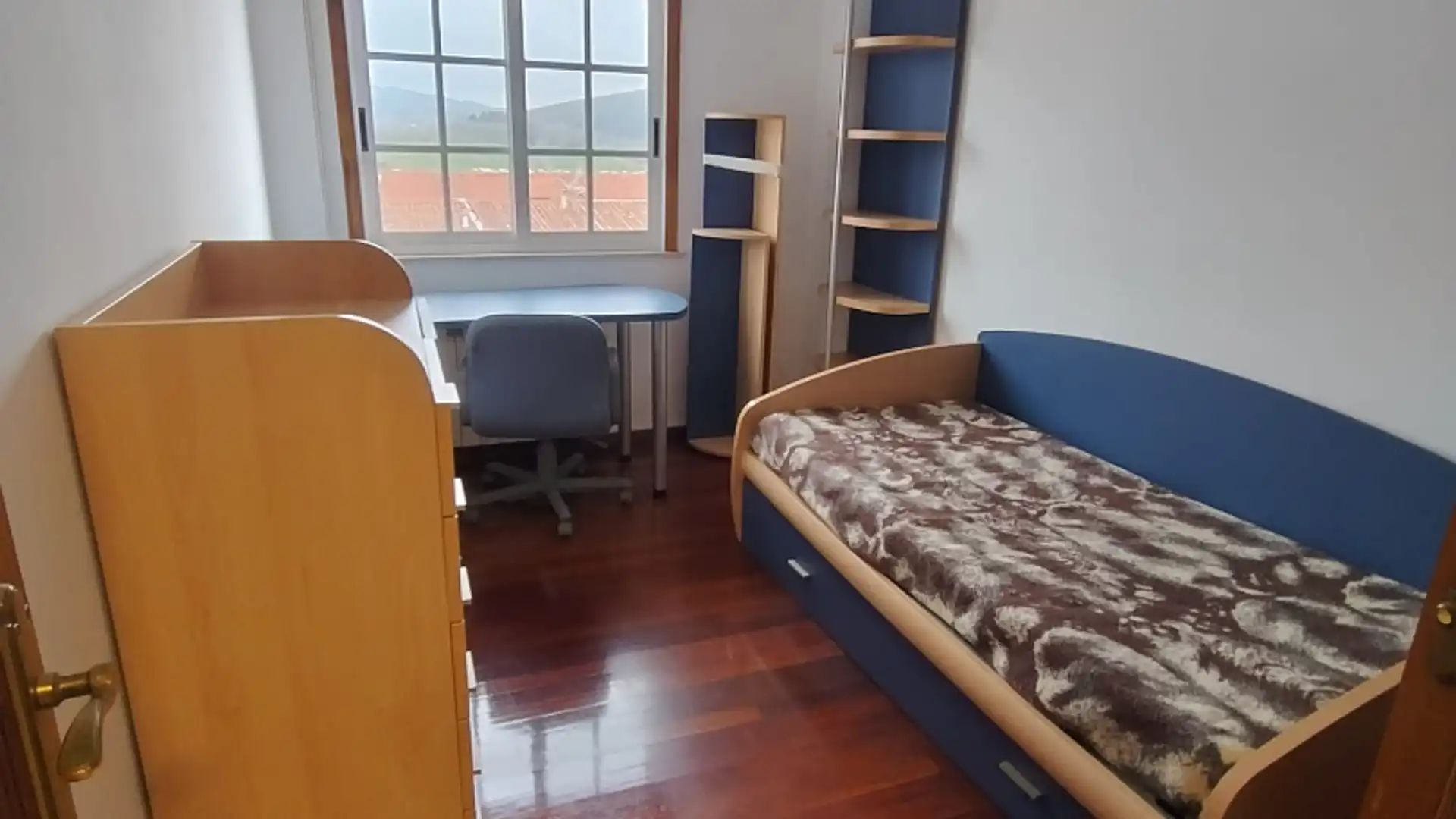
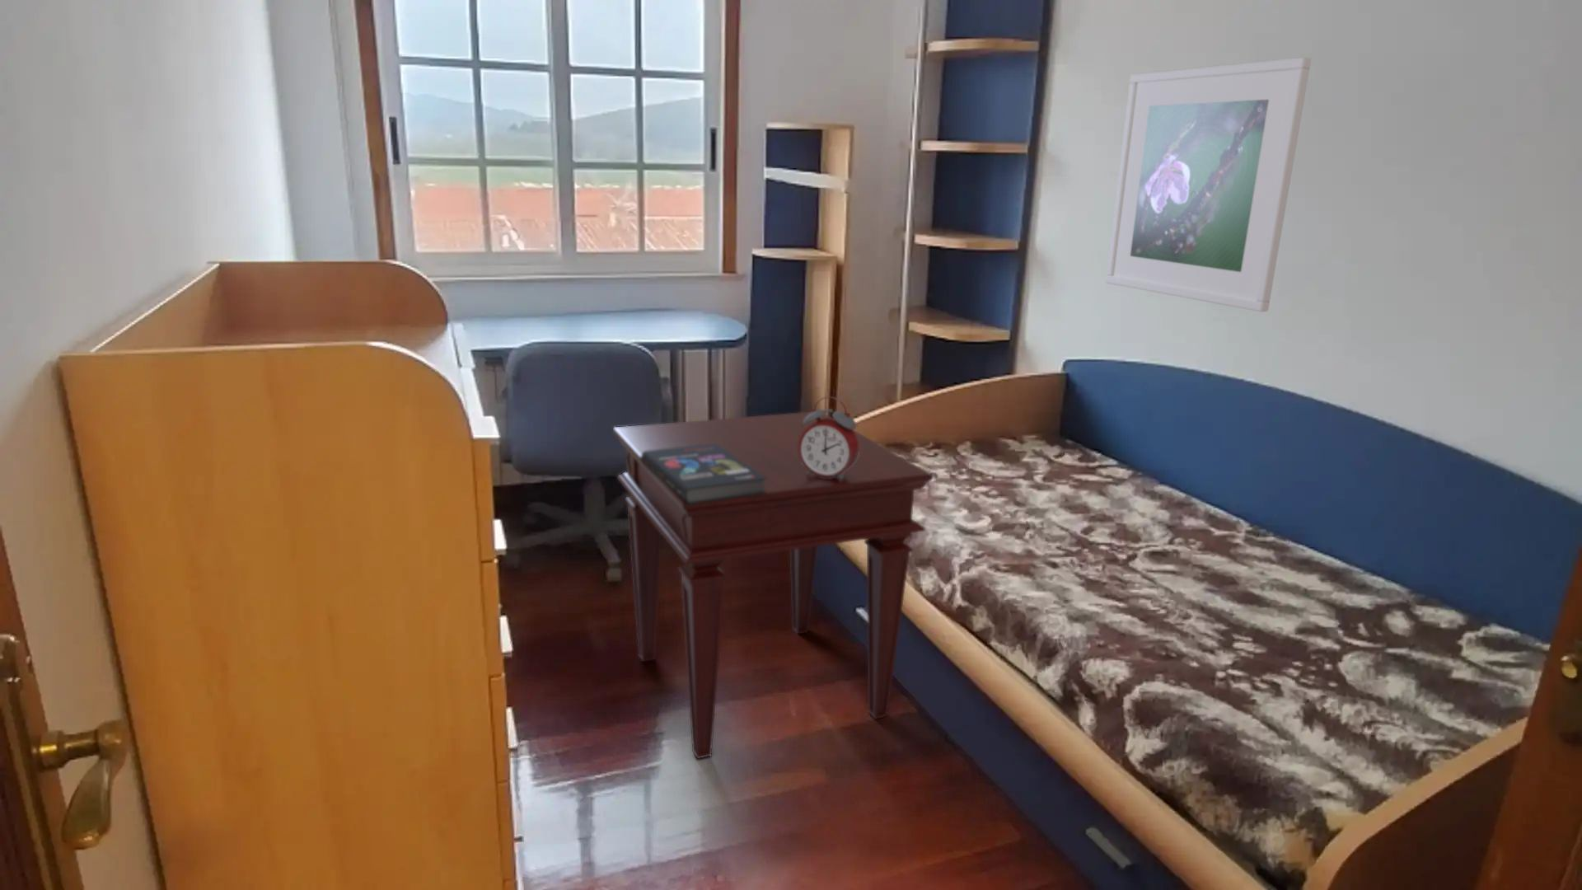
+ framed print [1105,57,1311,312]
+ book [641,443,766,503]
+ alarm clock [799,396,858,479]
+ side table [612,411,933,760]
